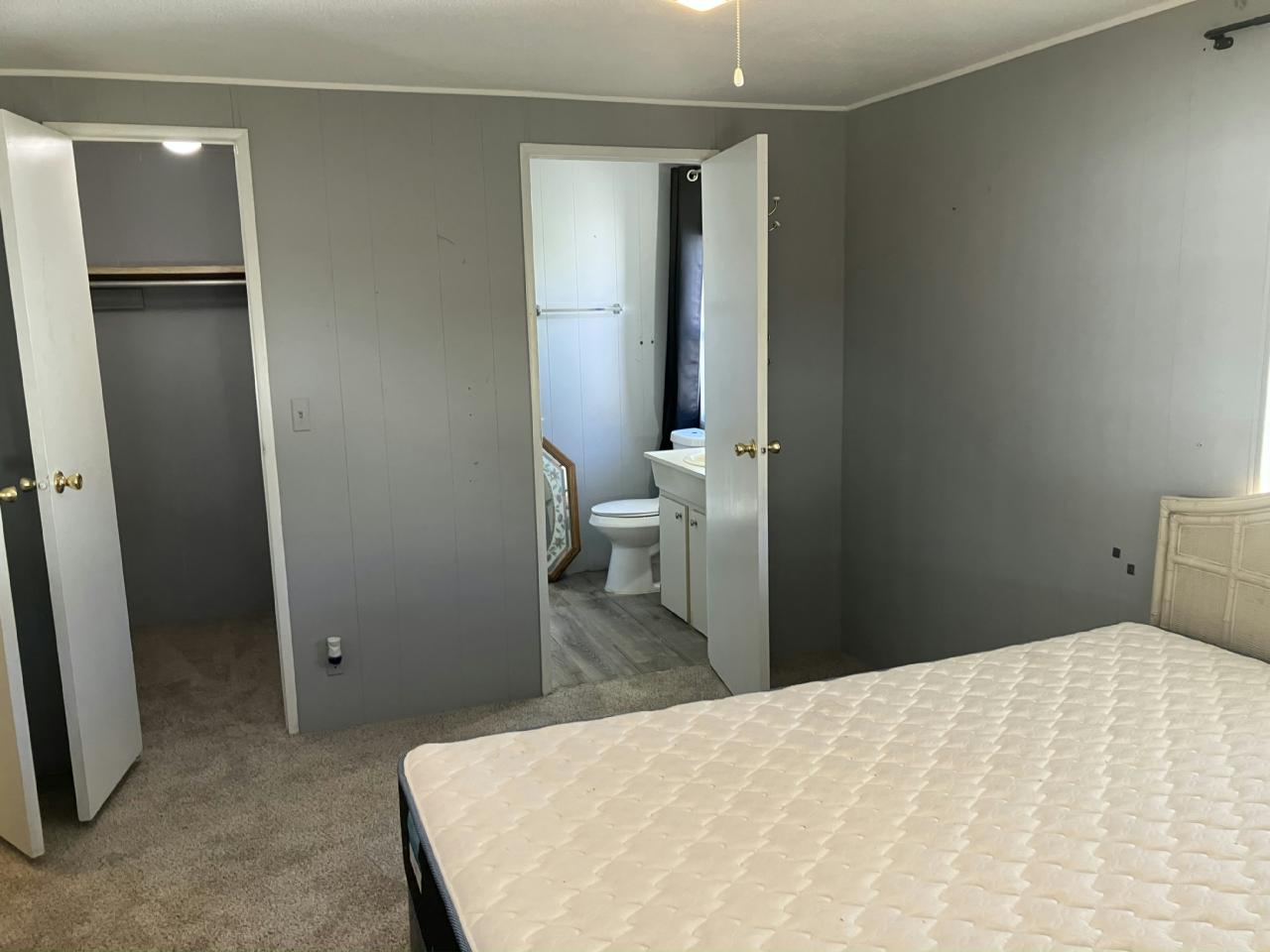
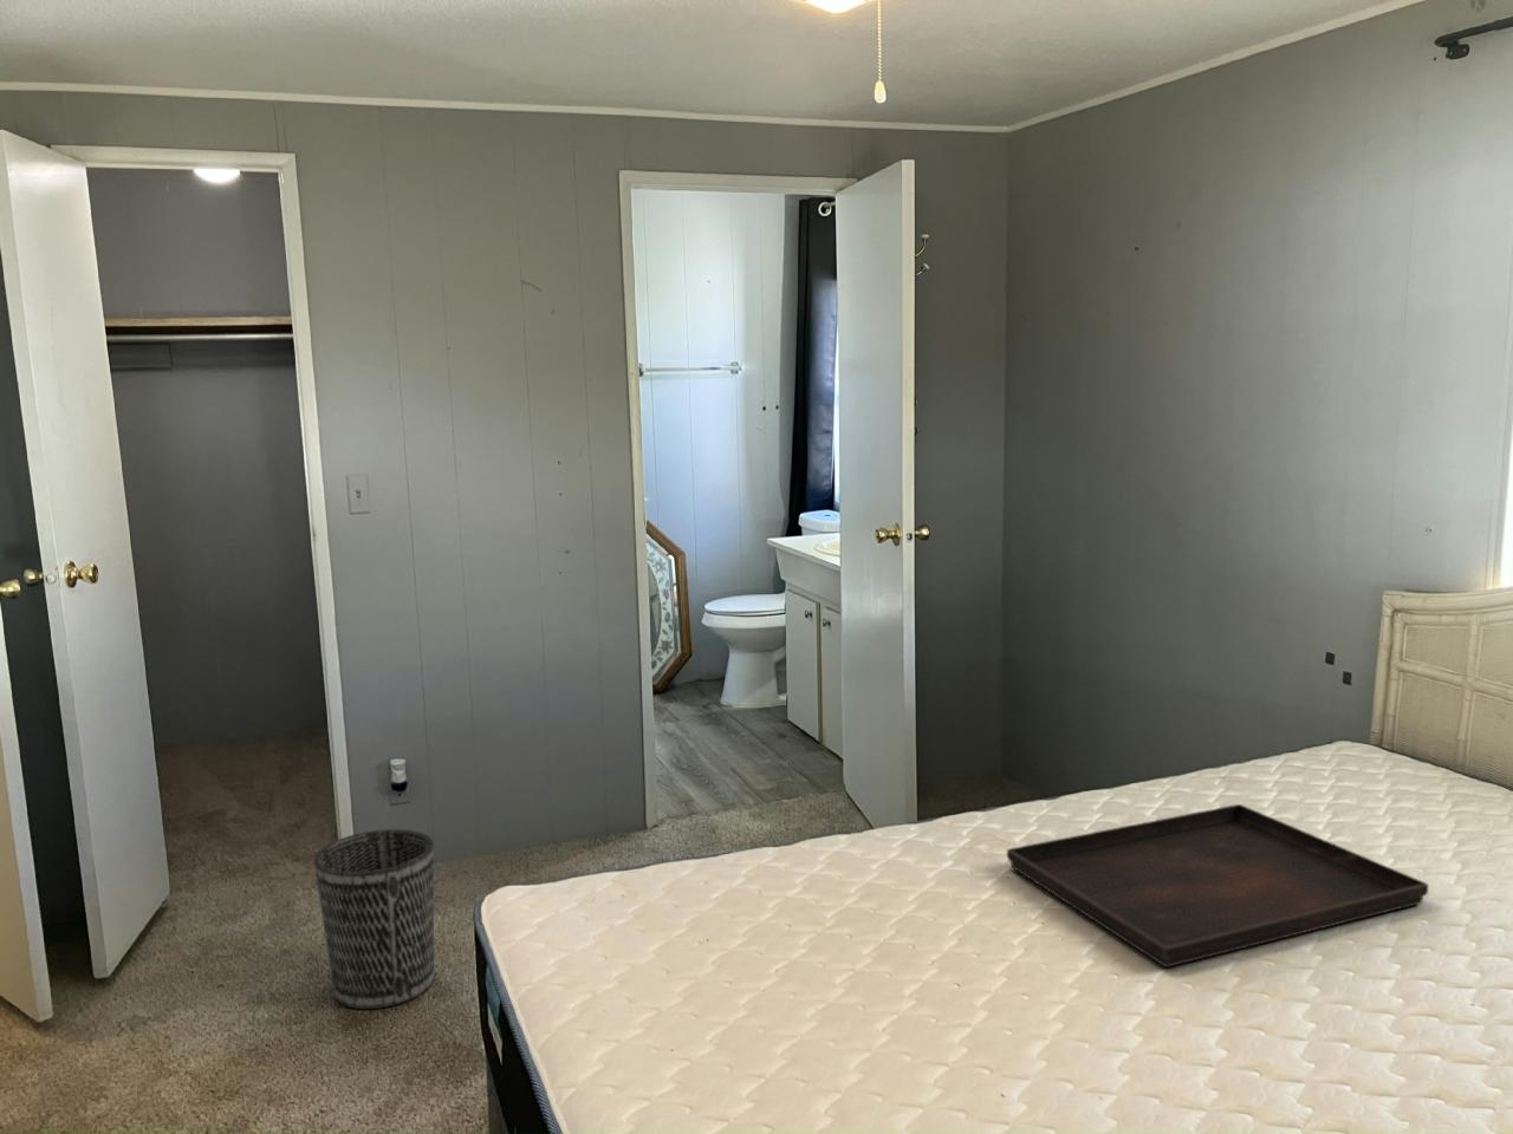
+ serving tray [1005,803,1430,968]
+ wastebasket [313,828,435,1010]
